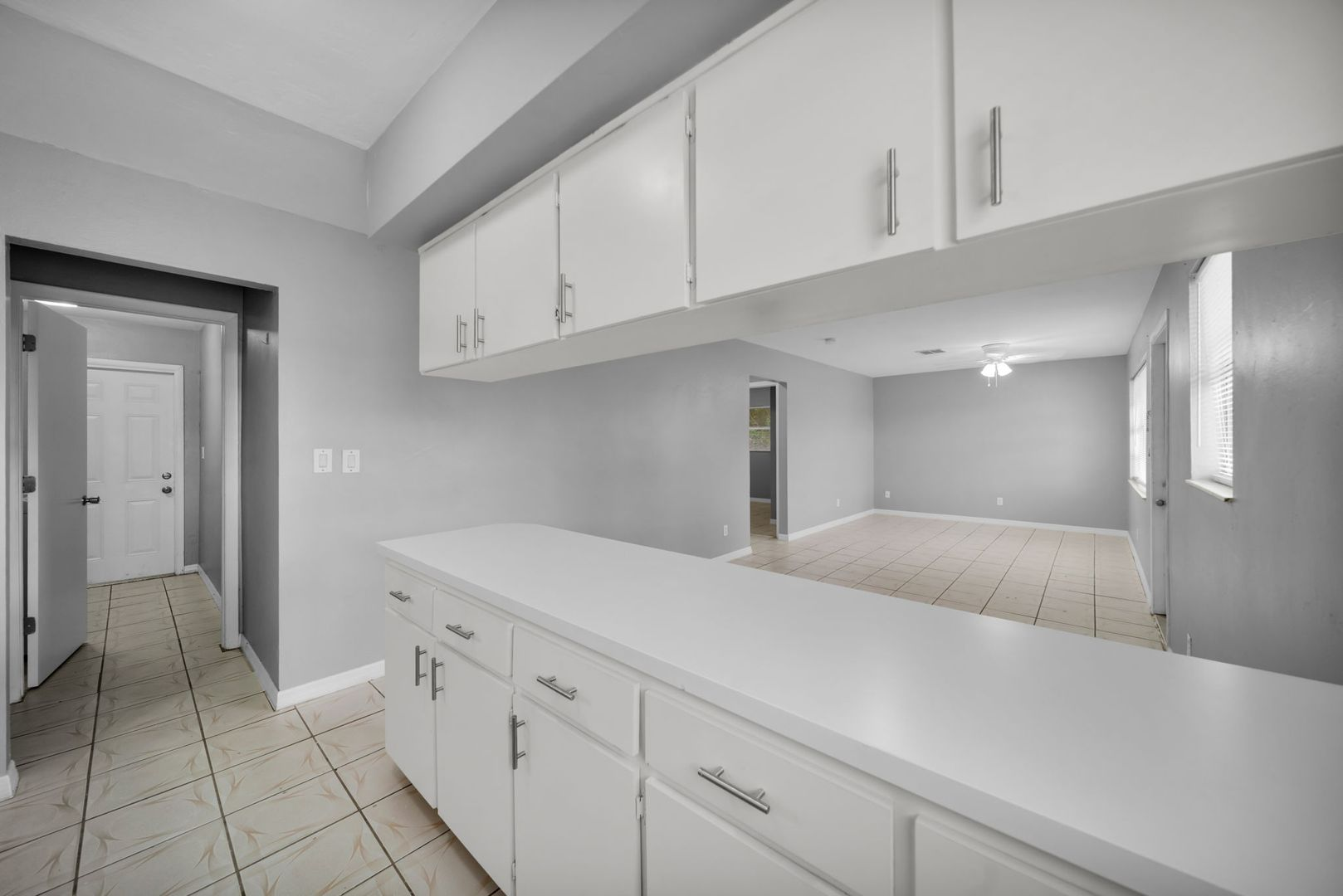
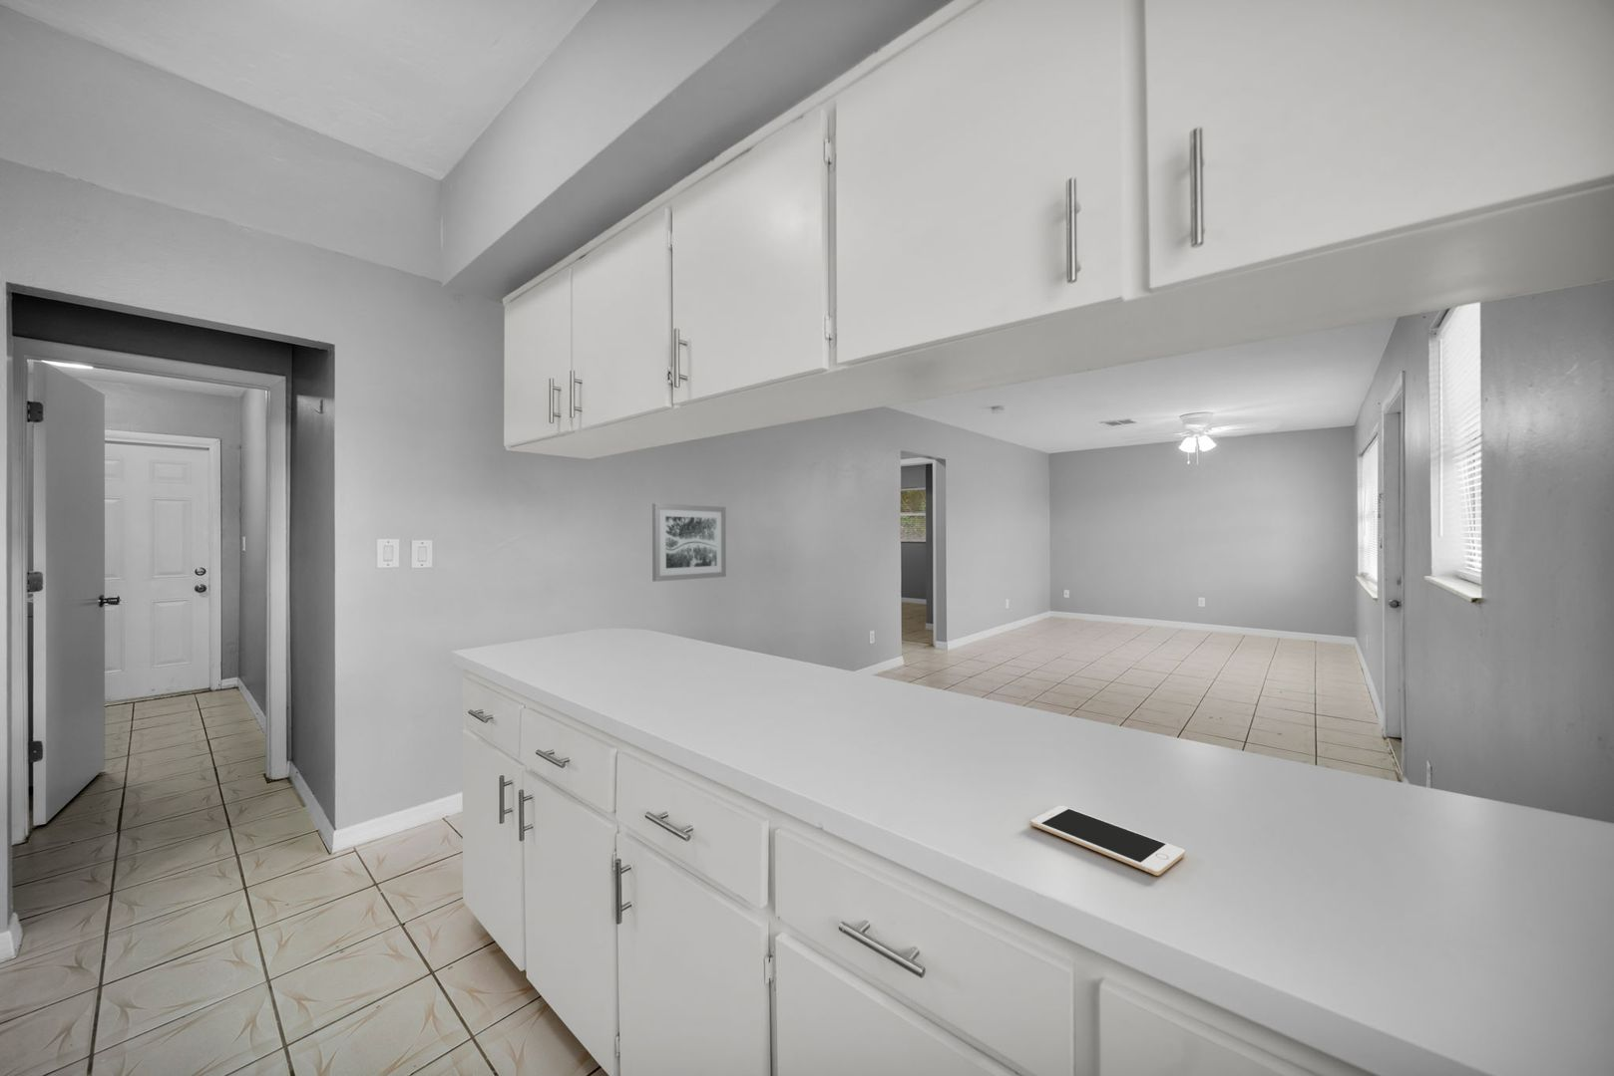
+ cell phone [1030,805,1186,877]
+ wall art [651,502,727,582]
